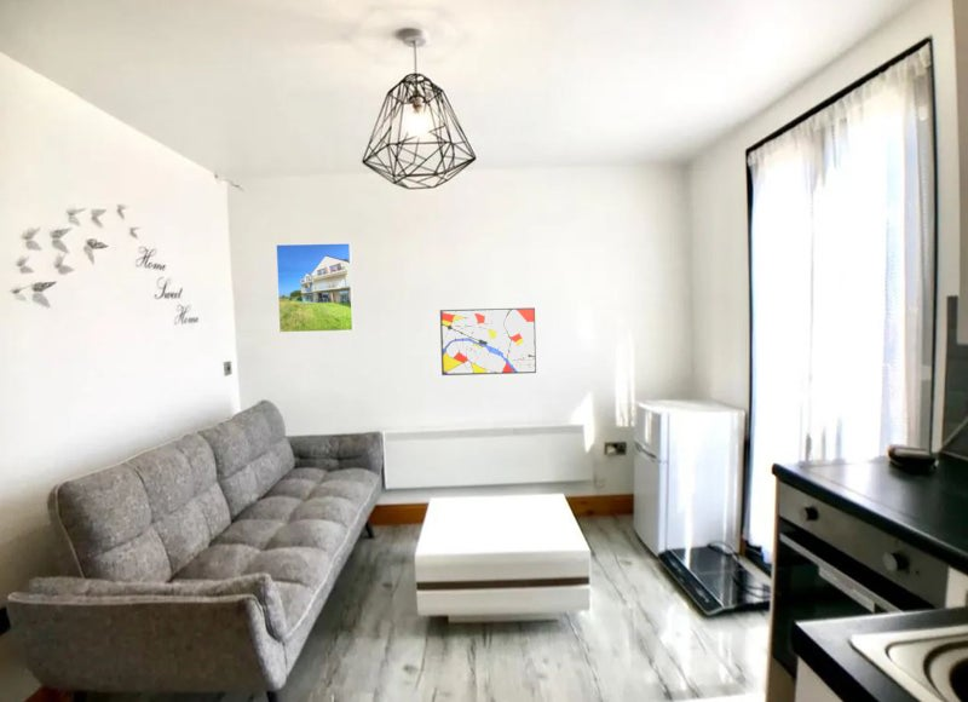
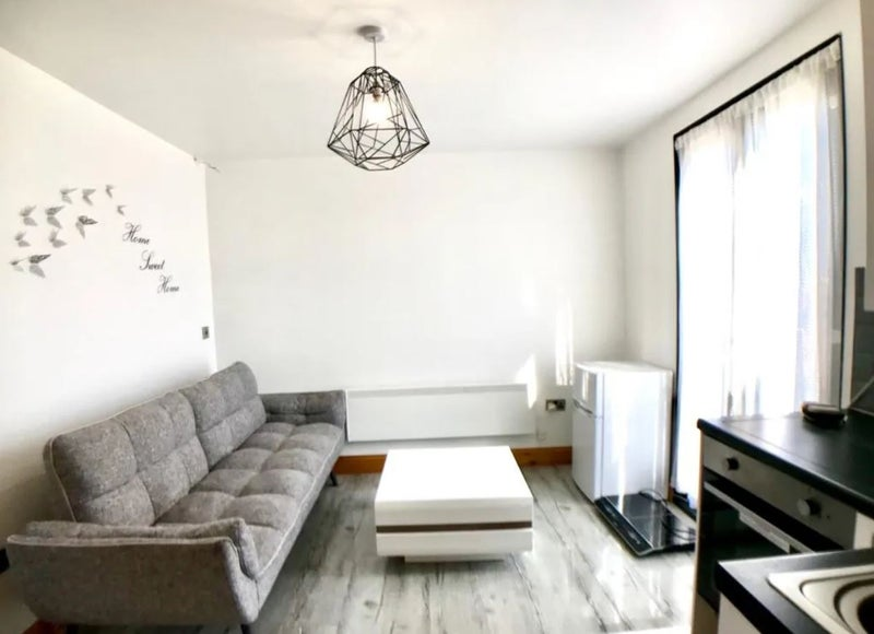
- wall art [439,306,537,376]
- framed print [275,242,355,334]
